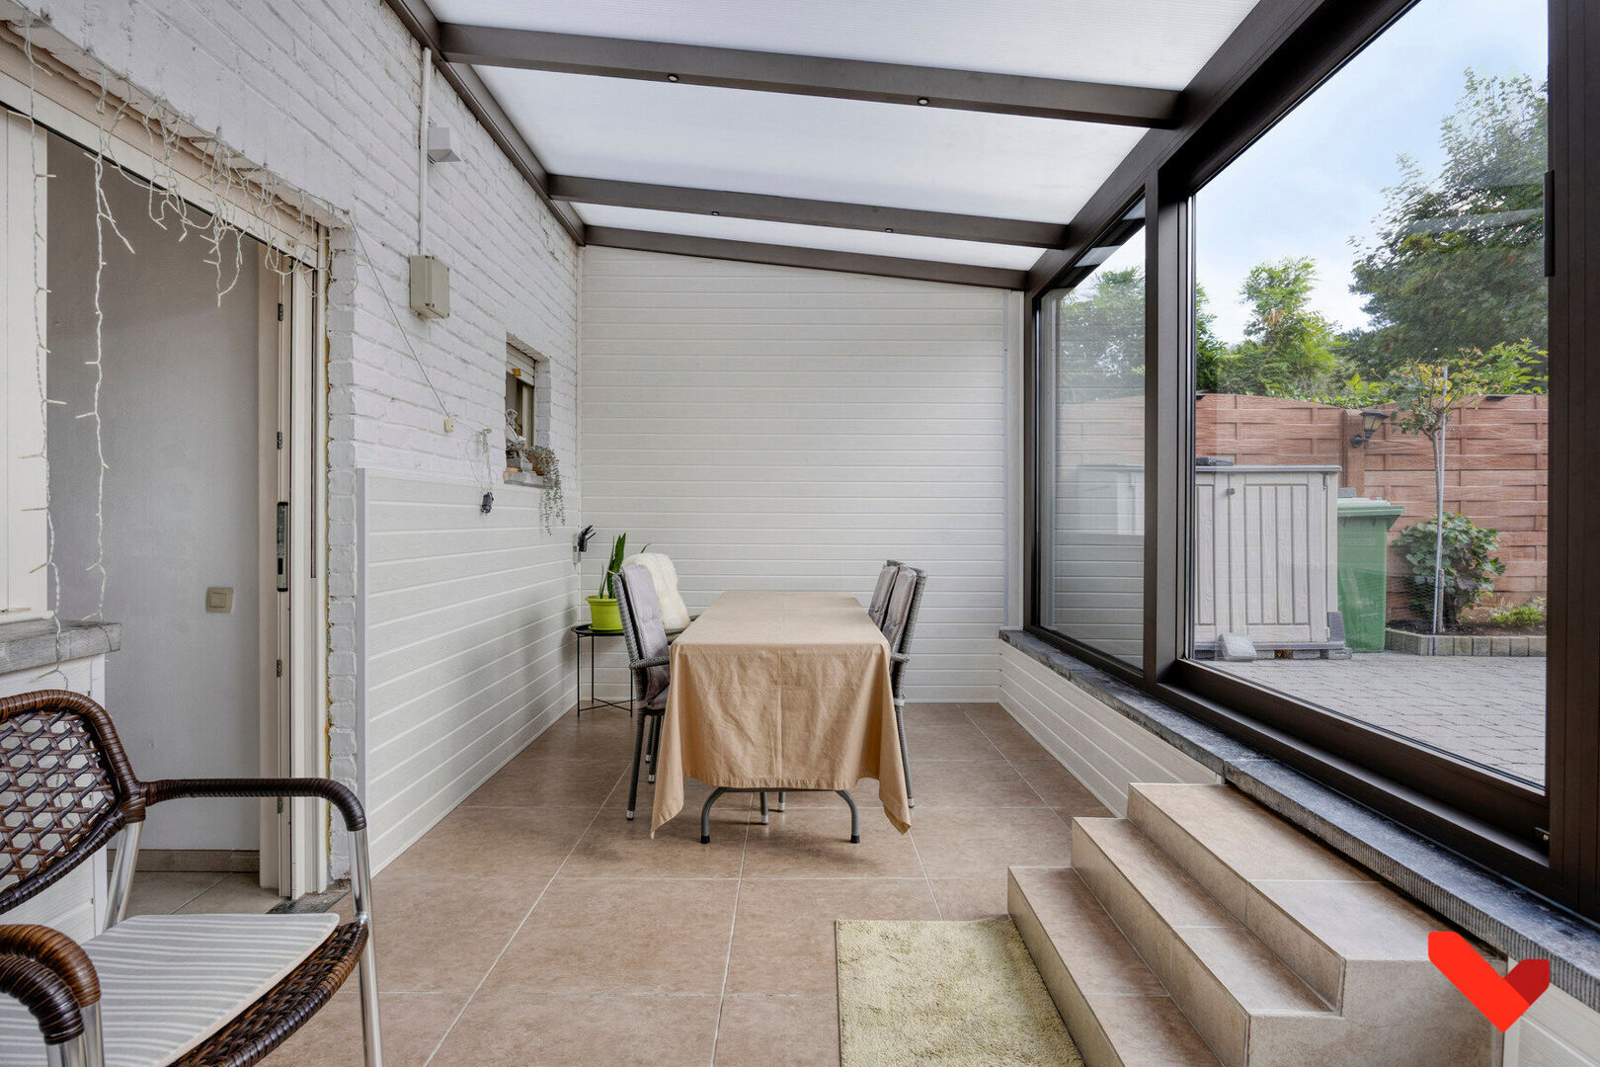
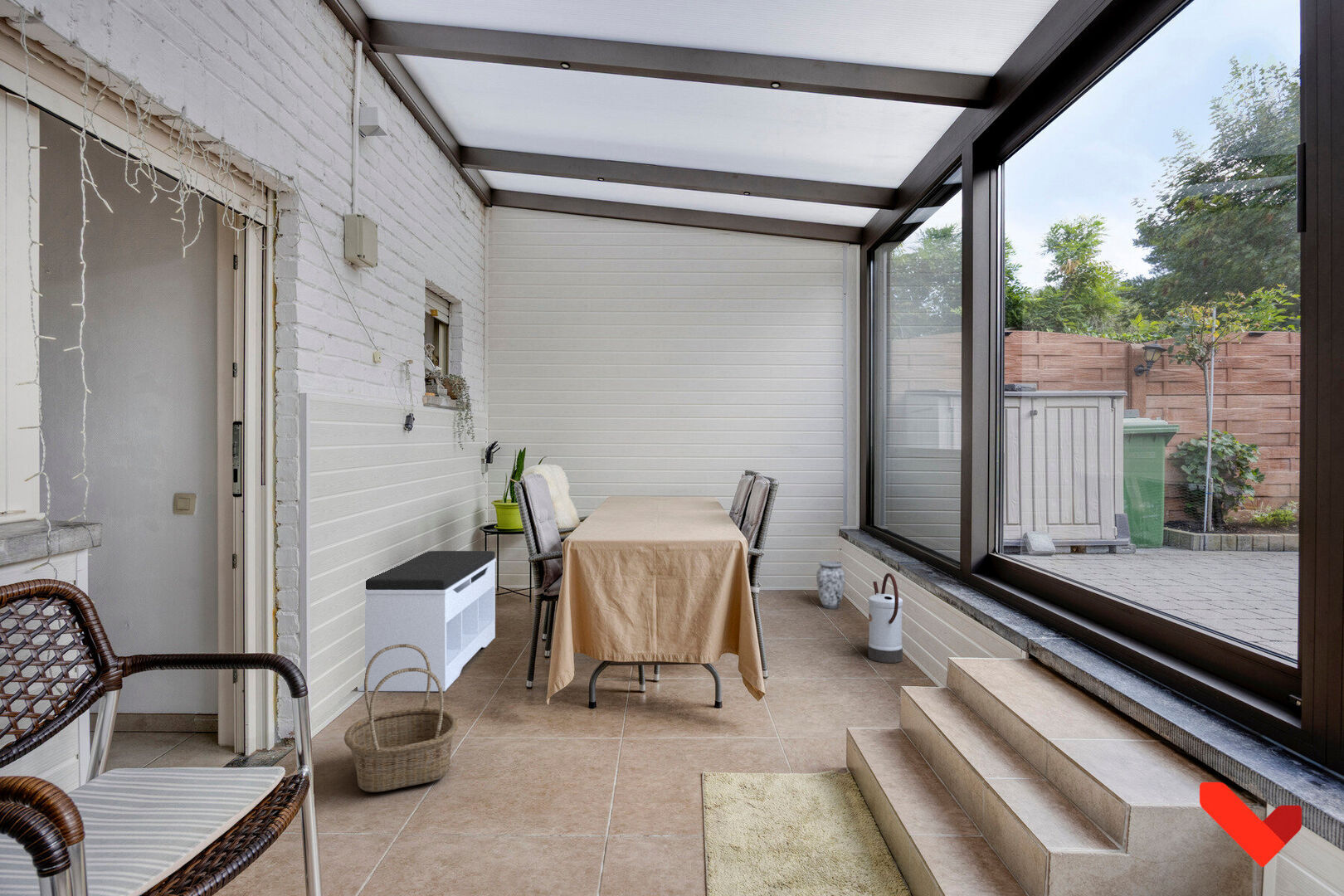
+ vase [816,560,846,610]
+ bench [357,550,497,692]
+ watering can [868,572,903,664]
+ basket [343,644,460,793]
